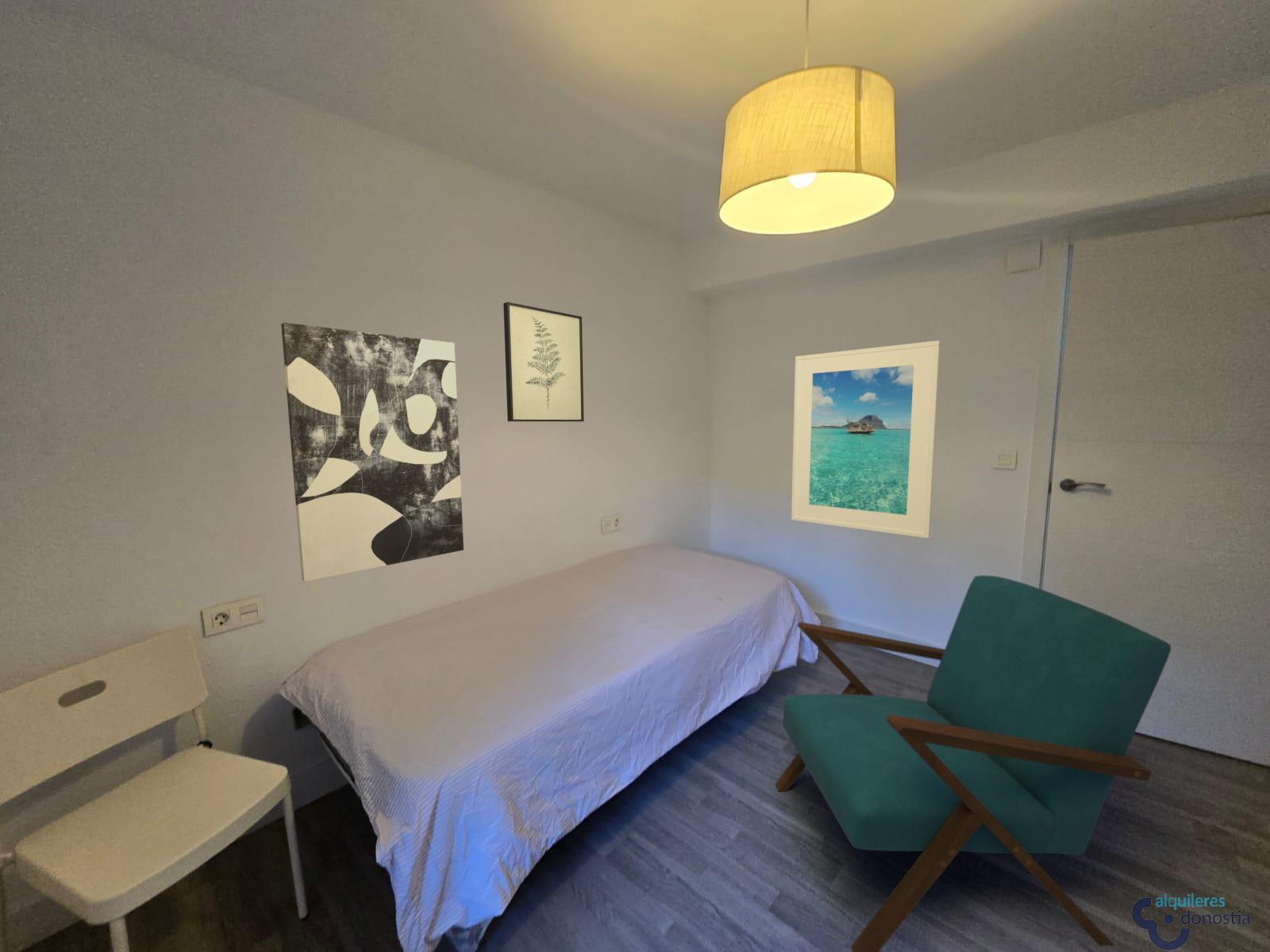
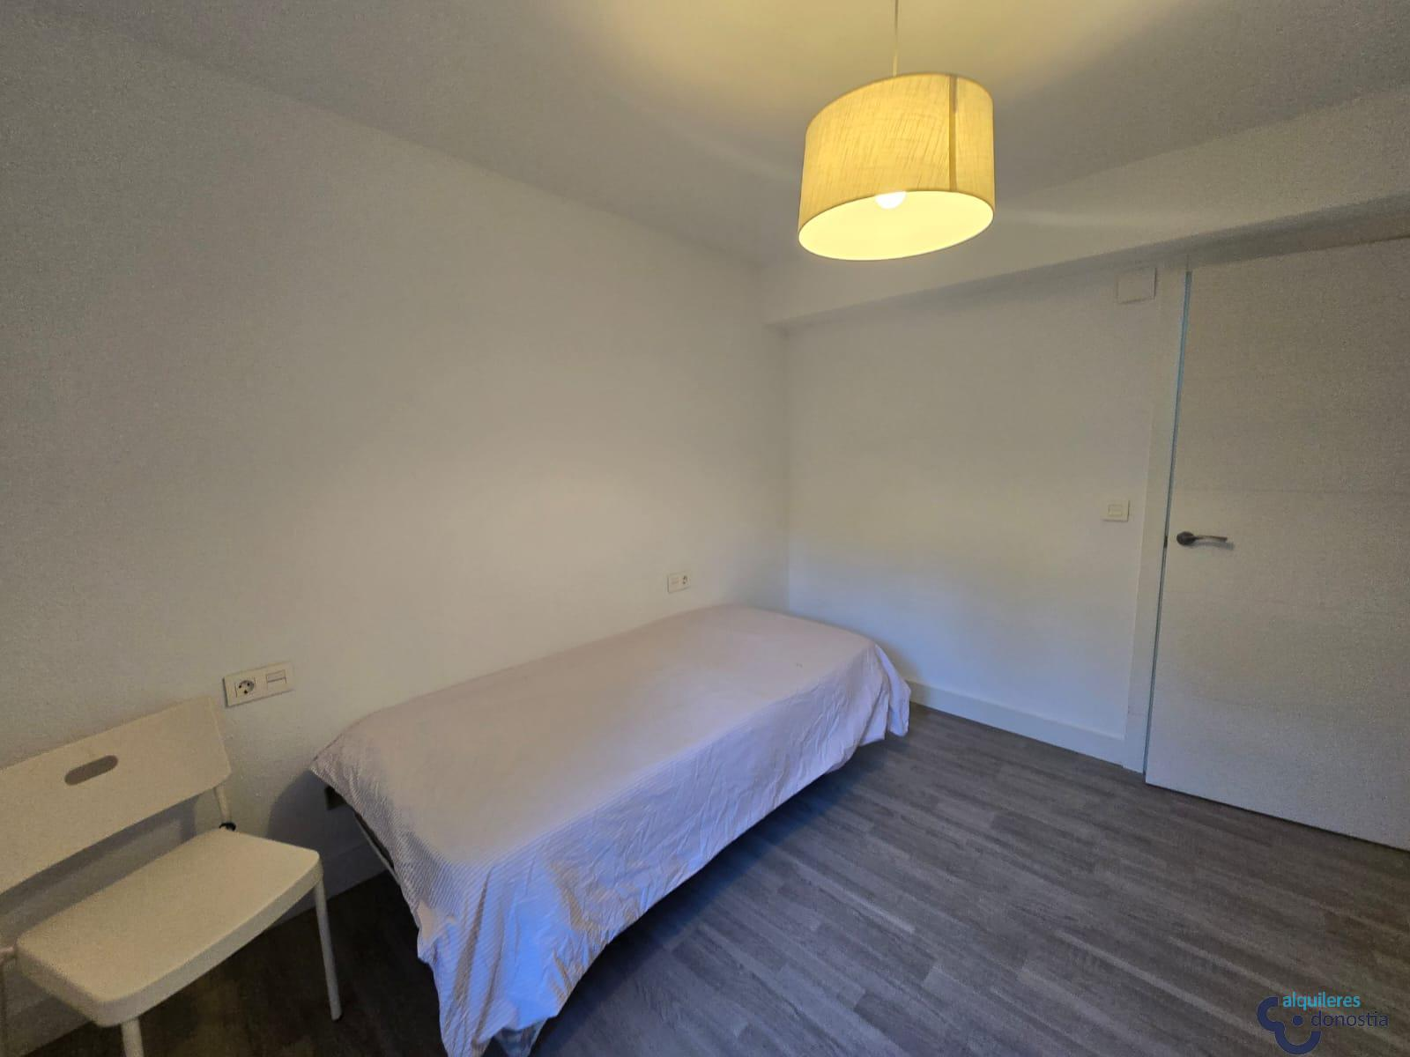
- armchair [775,574,1172,952]
- wall art [502,301,585,422]
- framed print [791,340,941,539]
- wall art [280,322,464,582]
